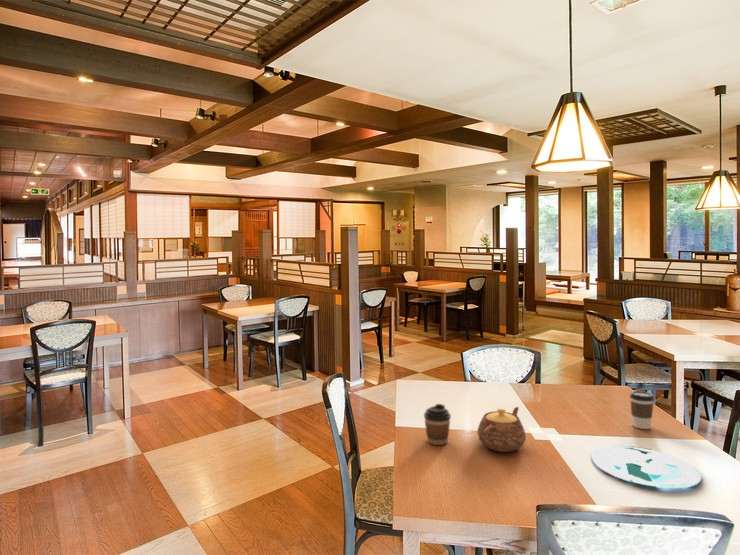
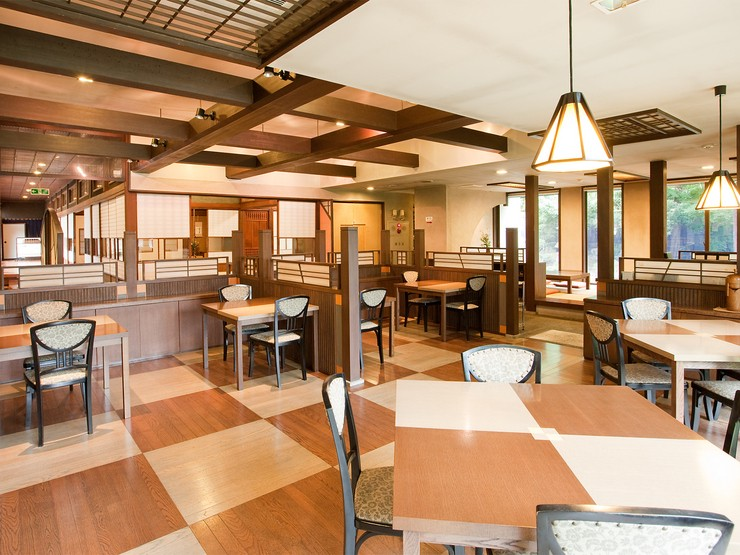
- teapot [476,406,527,453]
- coffee cup [423,403,452,446]
- coffee cup [629,390,655,430]
- plate [591,445,702,489]
